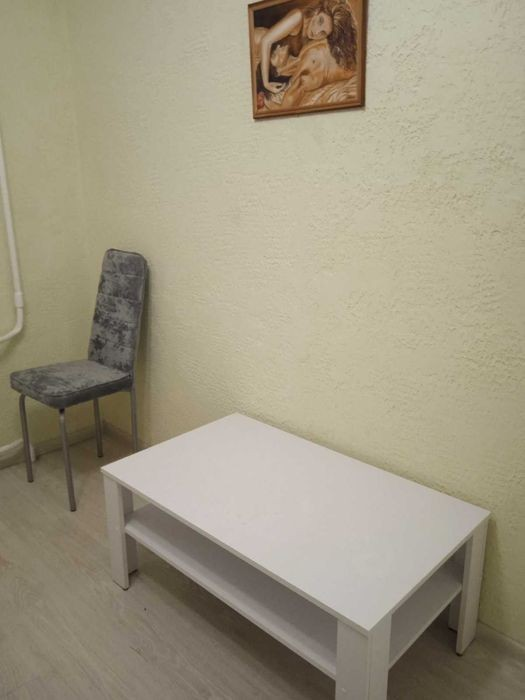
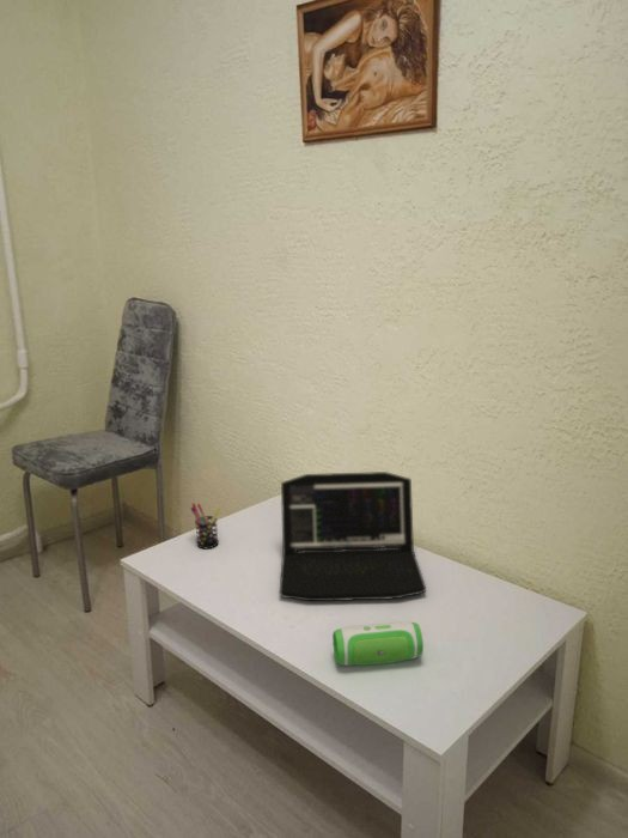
+ laptop [279,470,427,602]
+ pen holder [189,502,221,549]
+ speaker [331,620,425,667]
